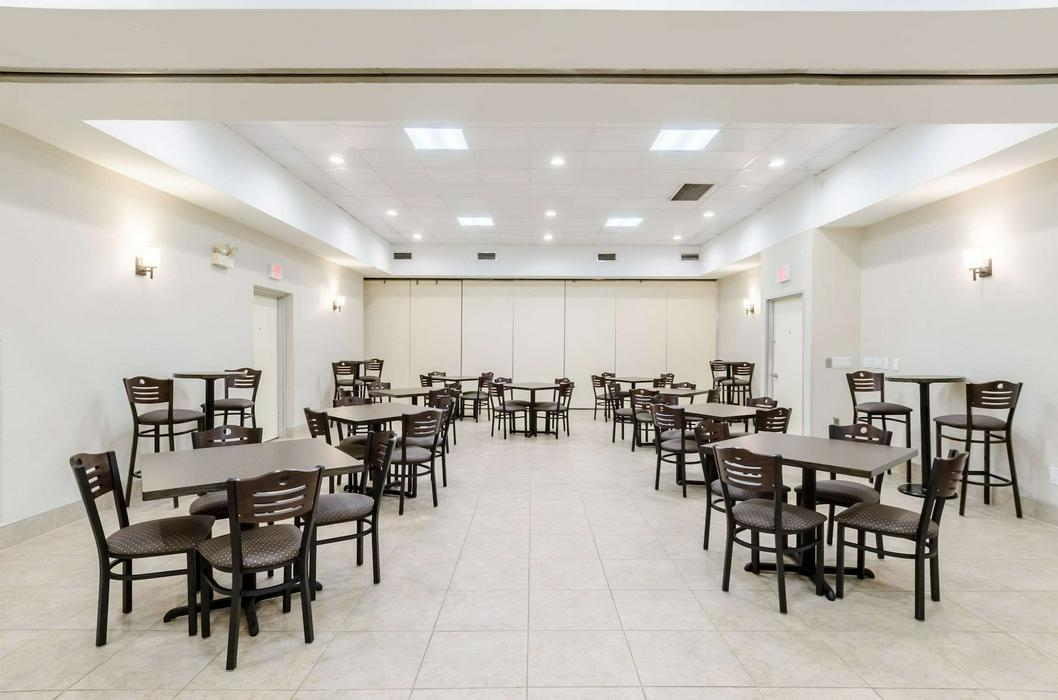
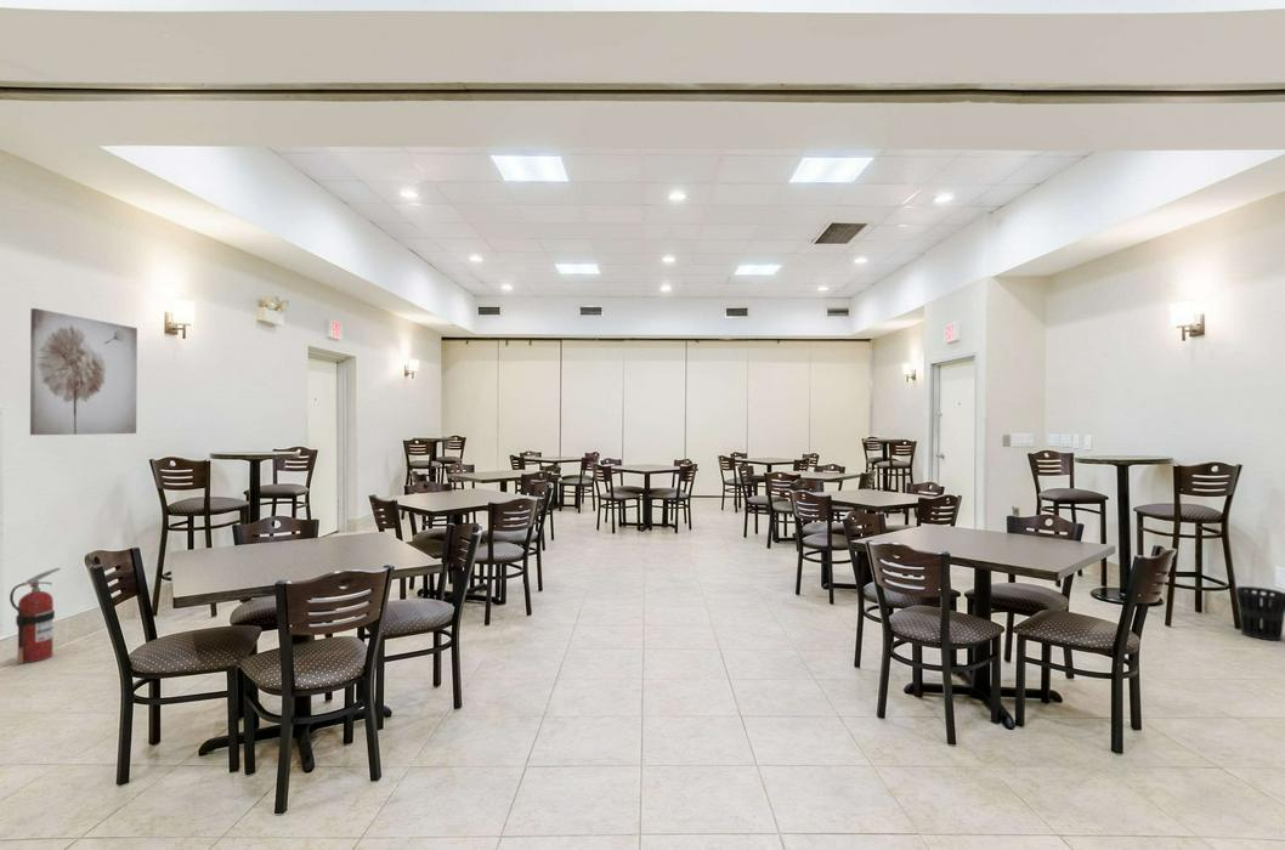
+ fire extinguisher [9,567,62,664]
+ wall art [29,307,138,436]
+ wastebasket [1234,585,1285,642]
